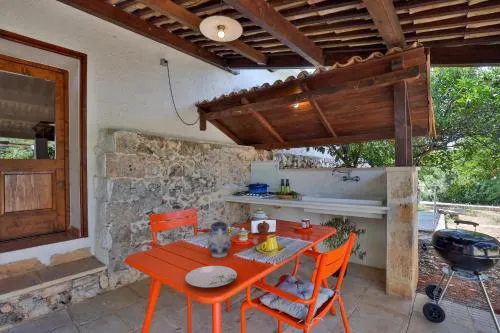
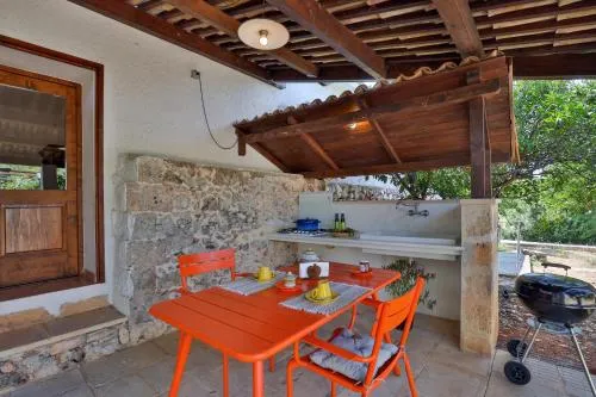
- plate [184,265,238,289]
- teapot [207,216,232,258]
